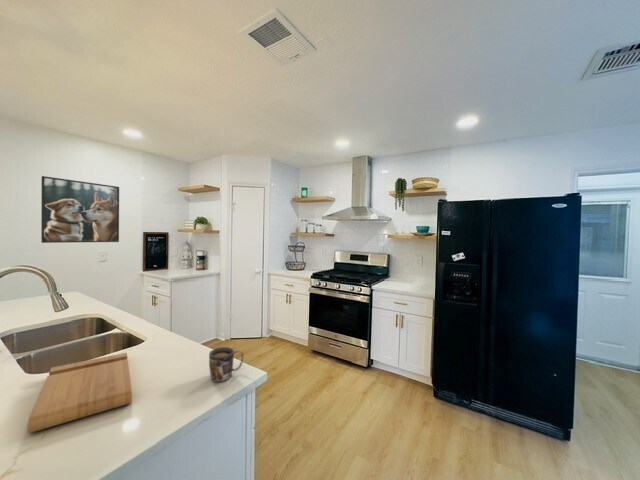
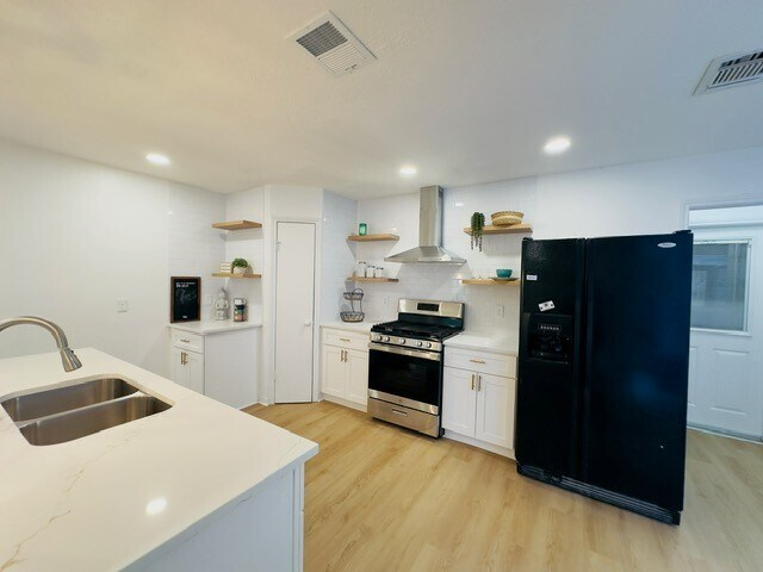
- mug [208,346,244,383]
- cutting board [27,352,133,434]
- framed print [40,175,120,244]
